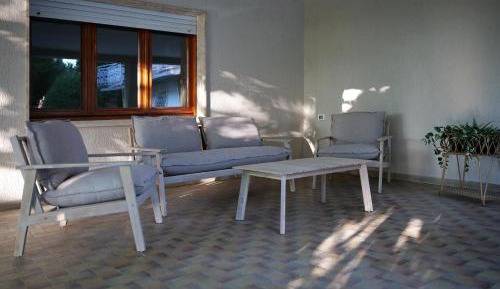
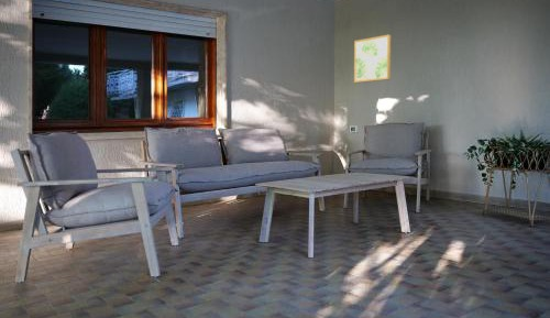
+ wall art [353,34,392,84]
